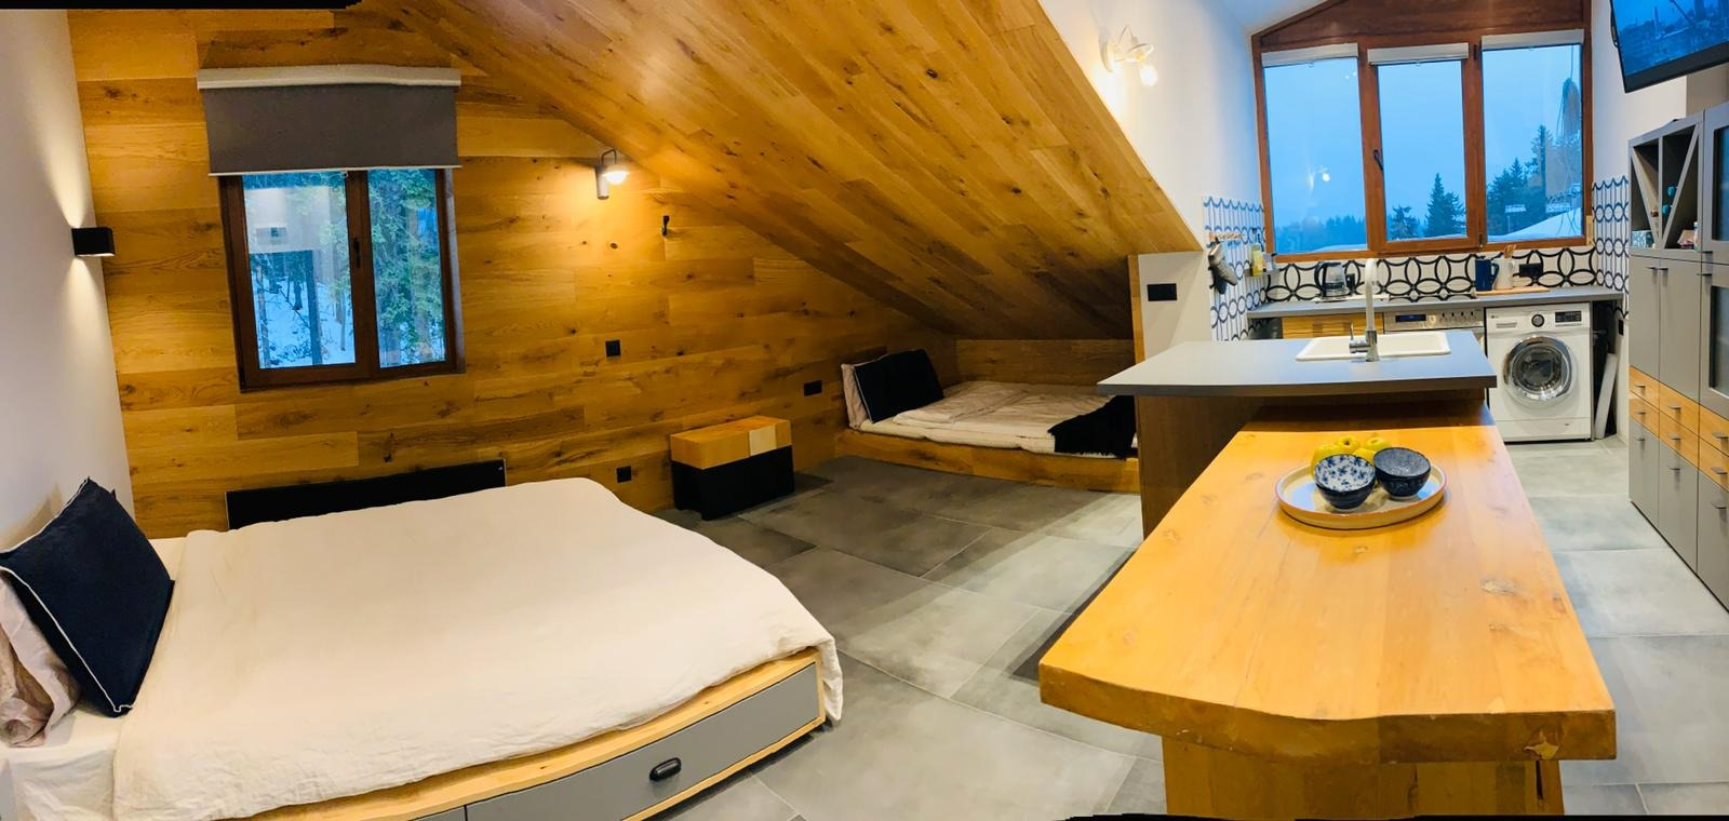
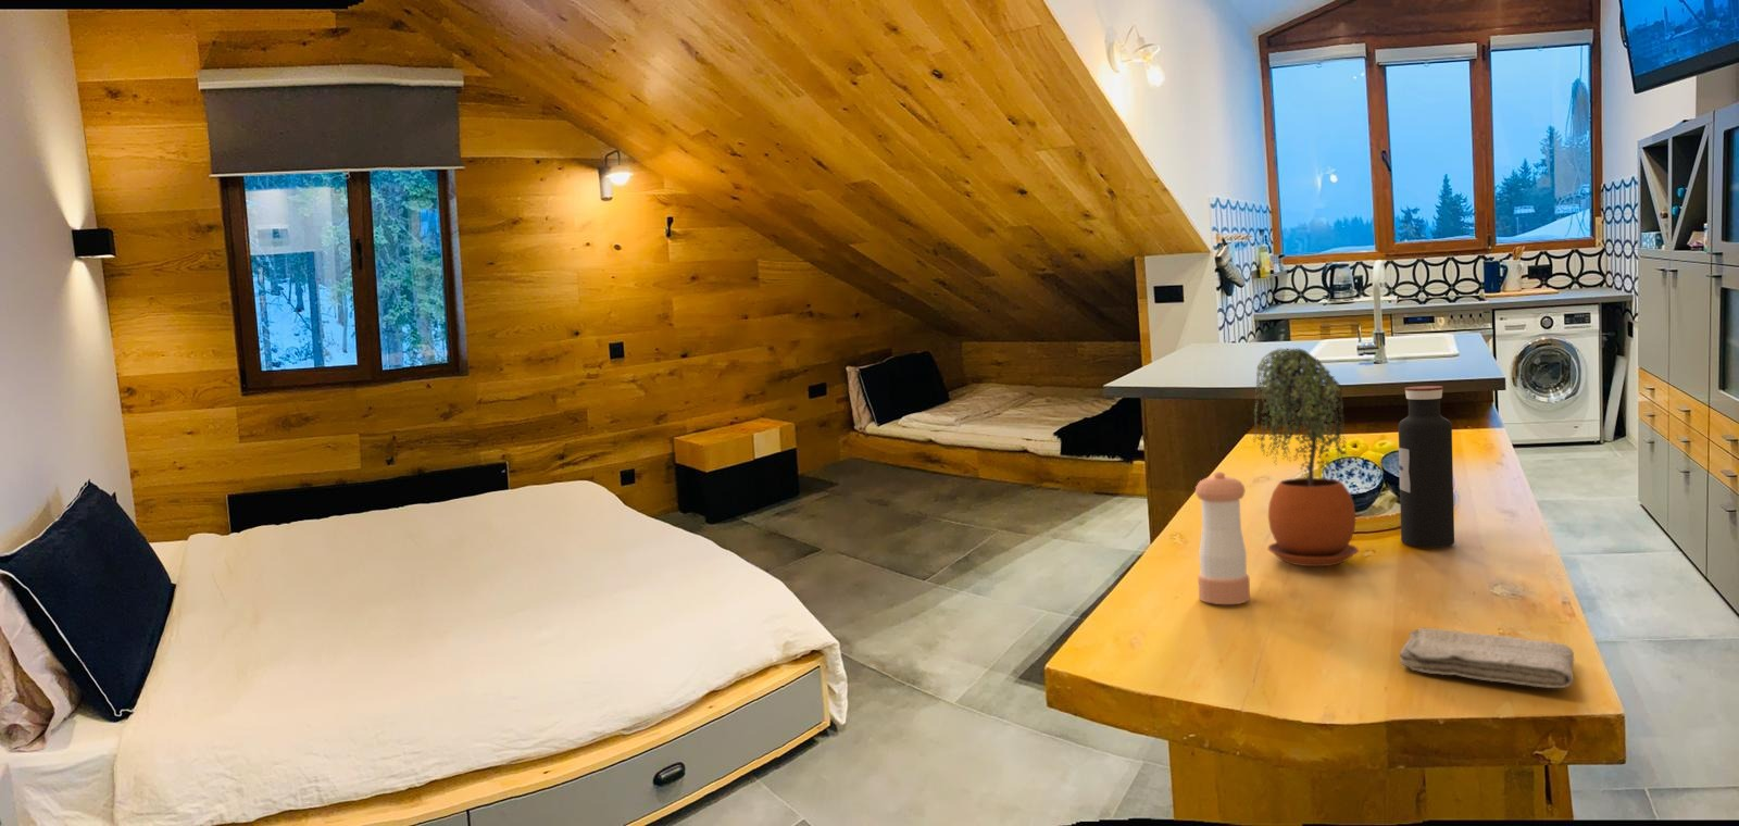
+ pepper shaker [1194,470,1251,605]
+ washcloth [1399,628,1575,689]
+ water bottle [1396,385,1455,548]
+ potted plant [1252,348,1360,568]
